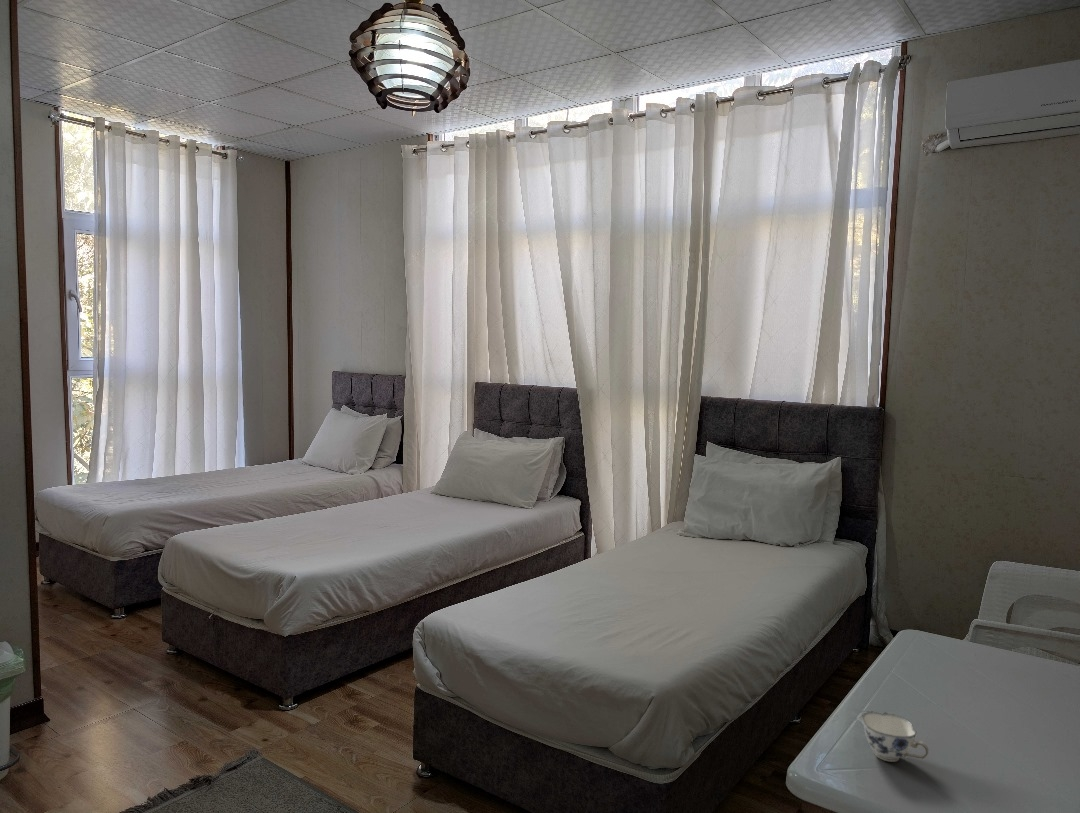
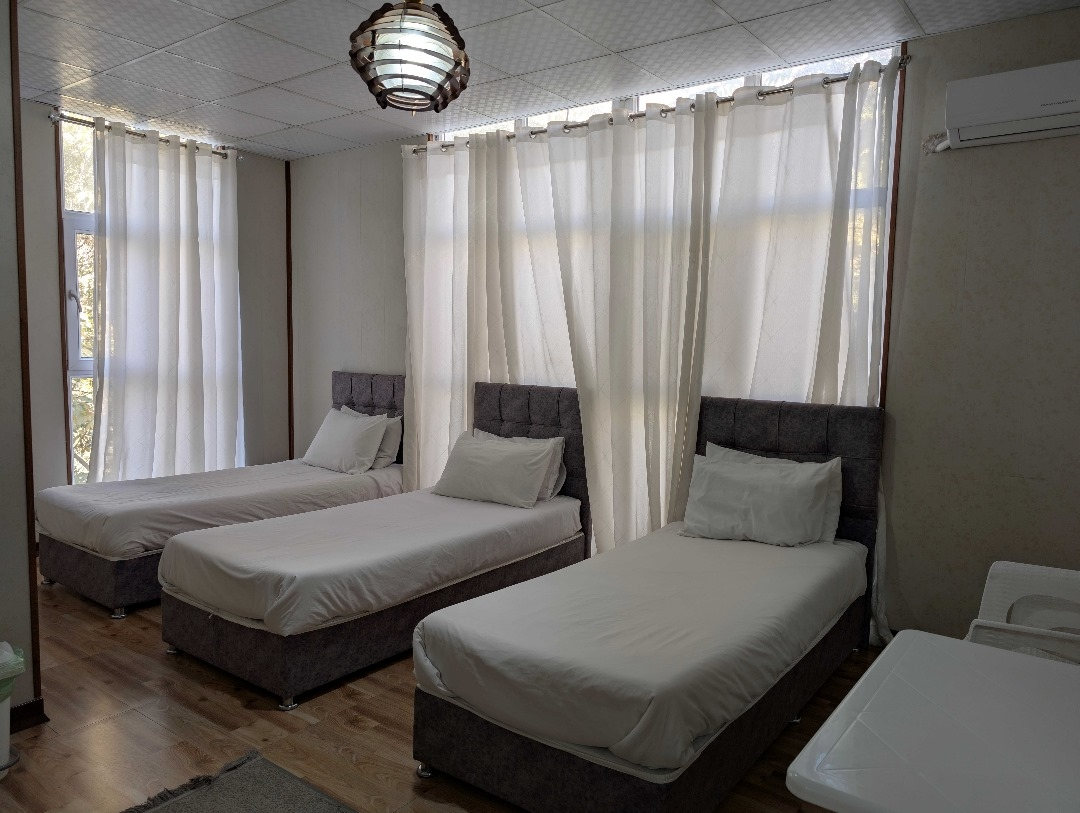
- chinaware [861,711,930,763]
